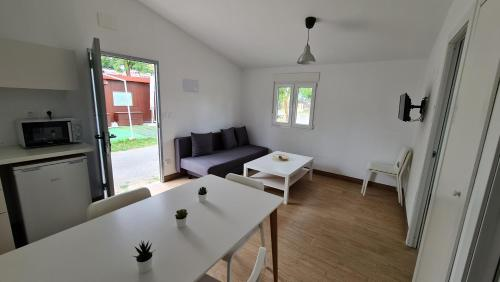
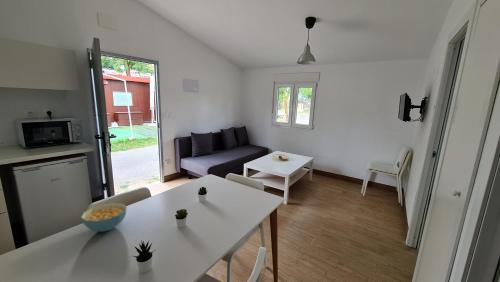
+ cereal bowl [80,202,128,232]
